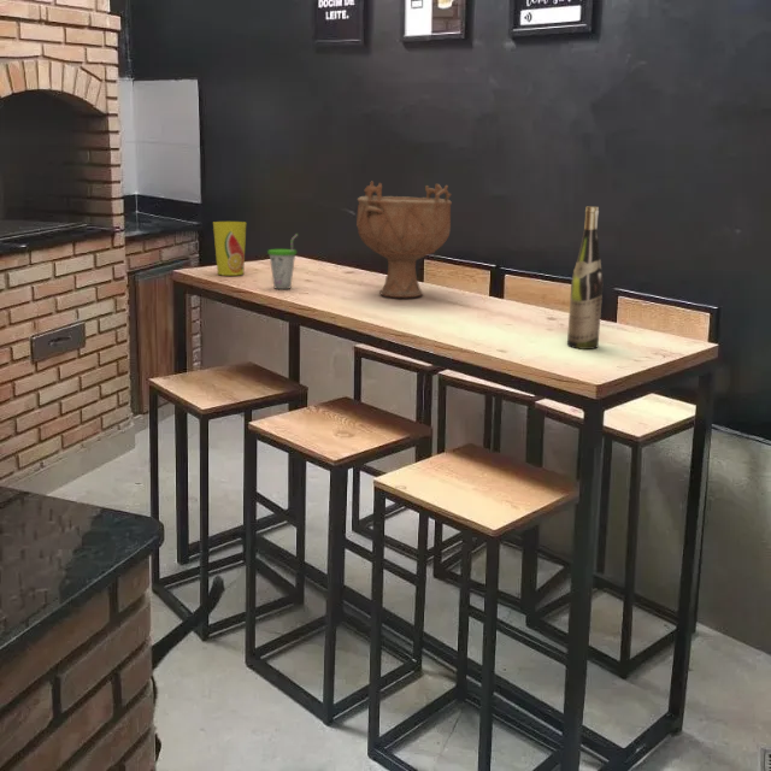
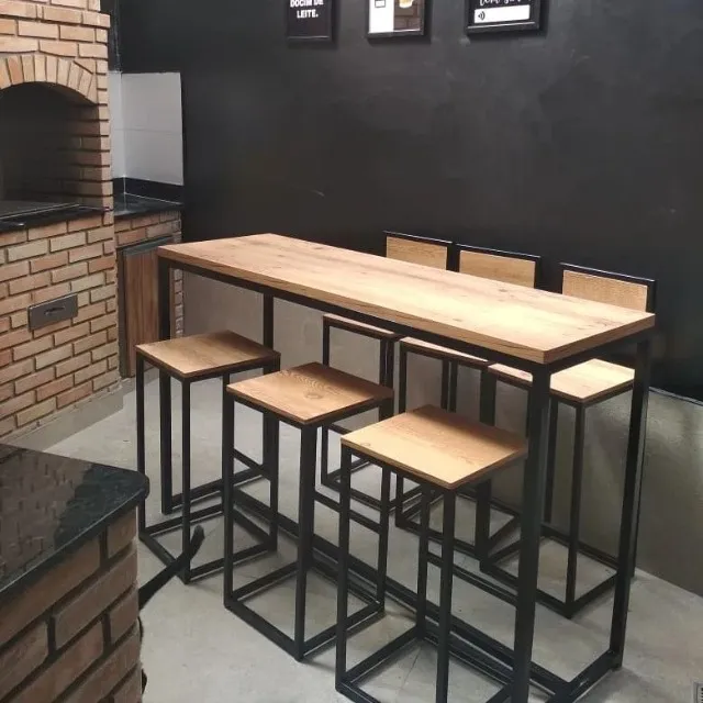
- wine bottle [566,206,605,351]
- cup [266,233,299,290]
- cup [212,220,247,277]
- decorative bowl [355,181,453,299]
